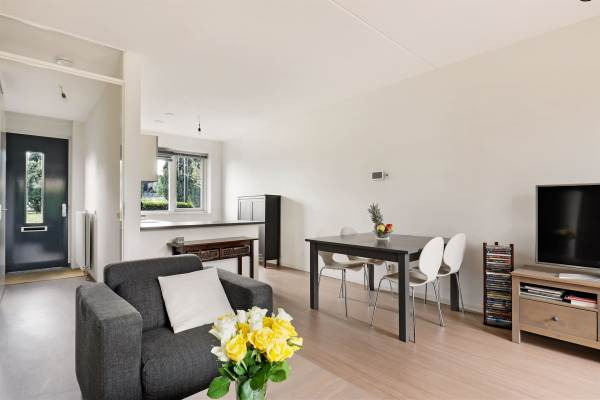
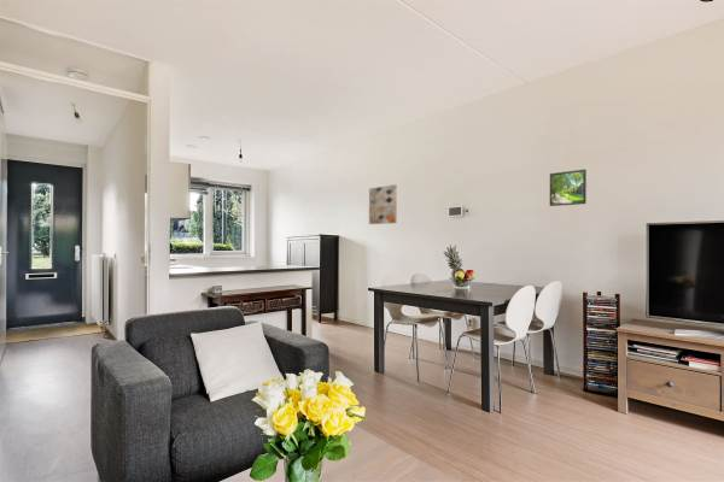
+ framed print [549,169,588,207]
+ wall art [368,183,398,225]
